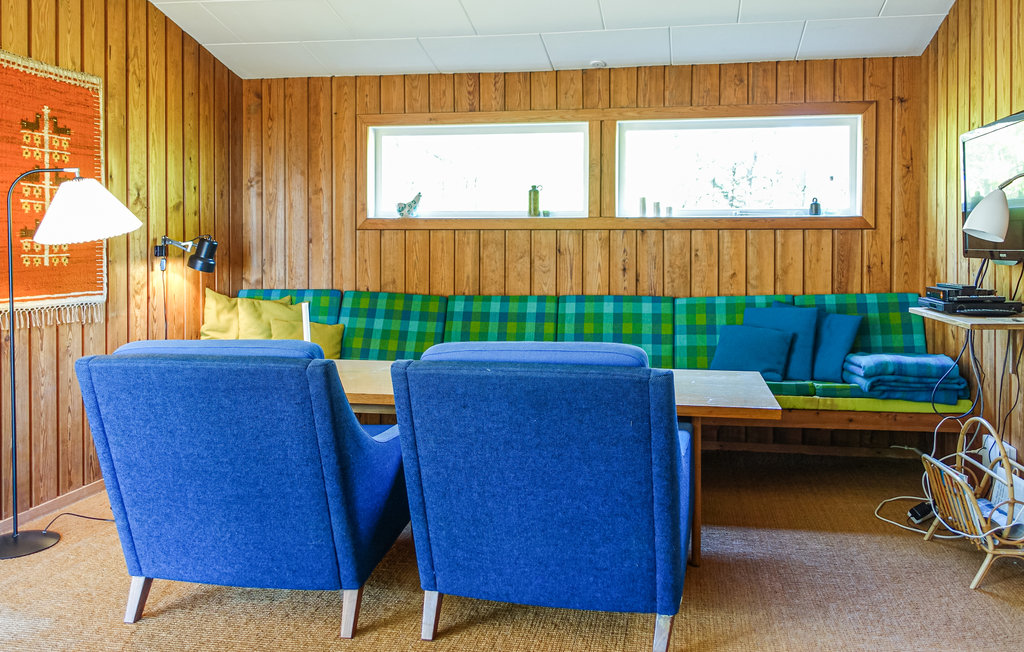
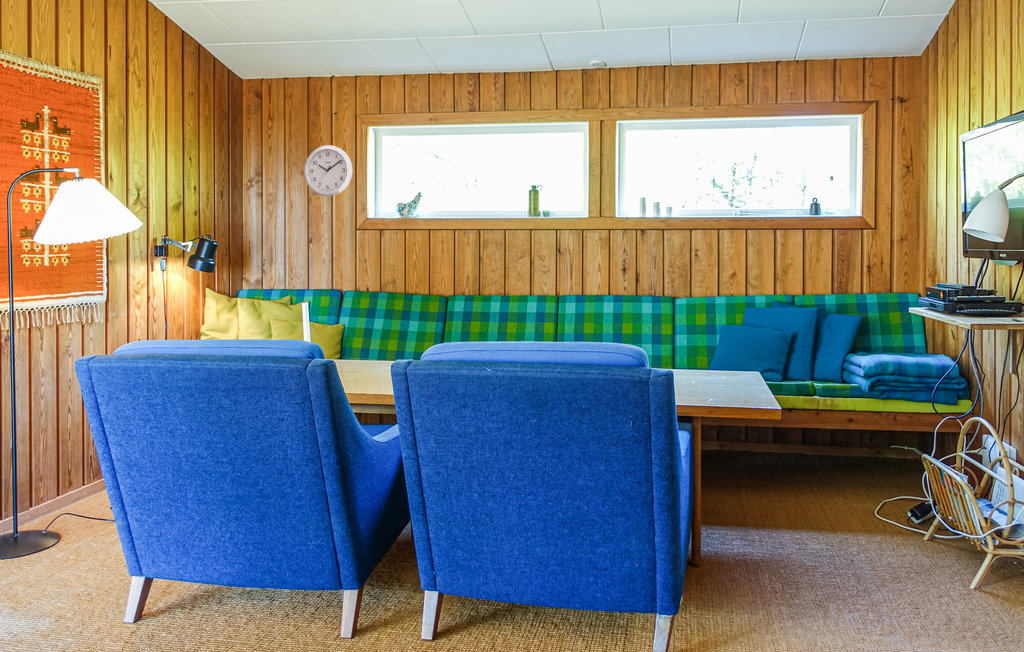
+ wall clock [303,144,353,197]
